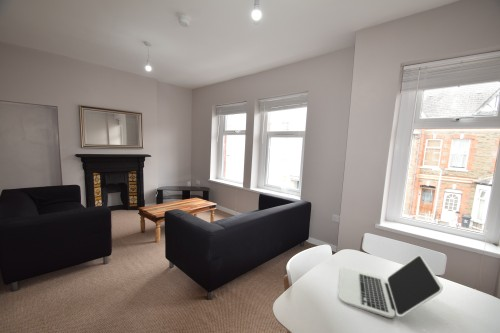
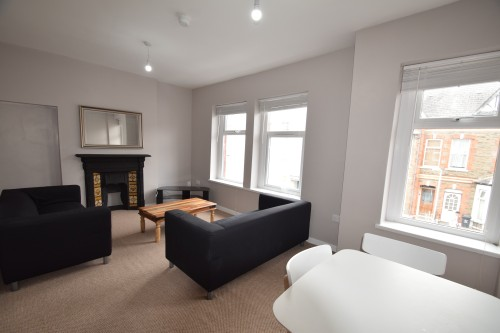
- laptop [338,255,444,319]
